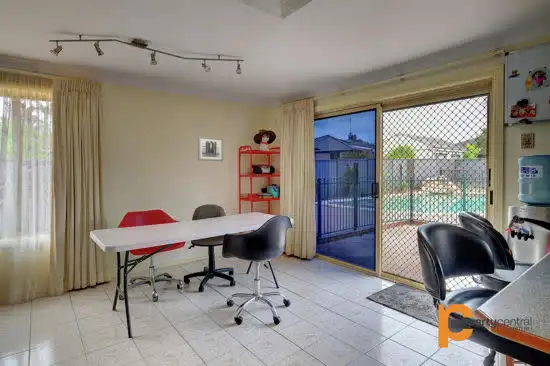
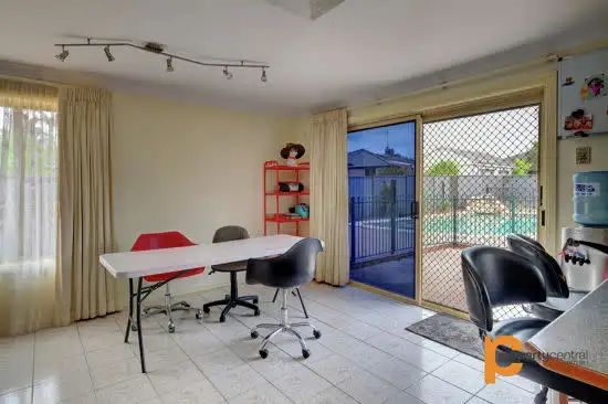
- wall art [197,135,224,162]
